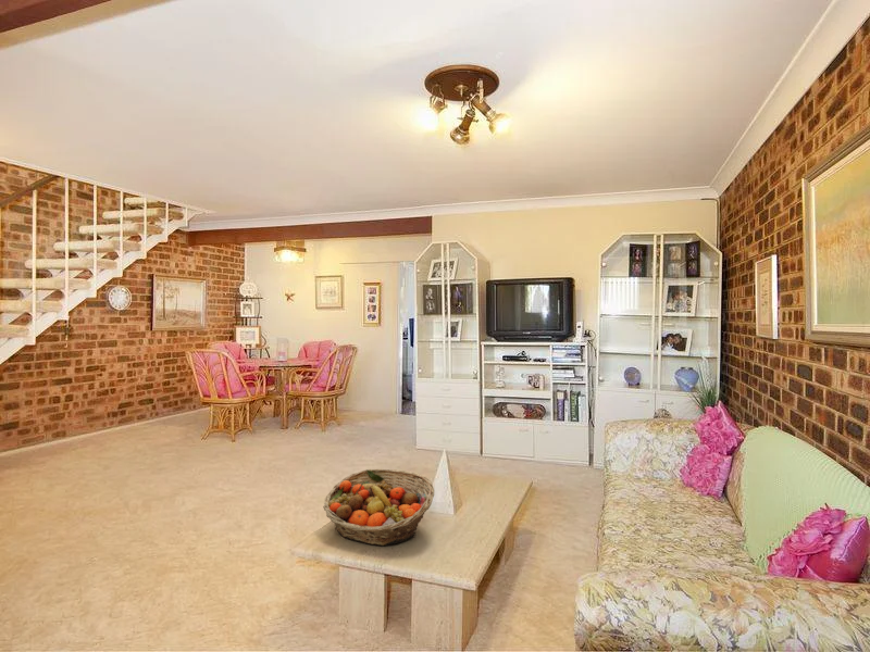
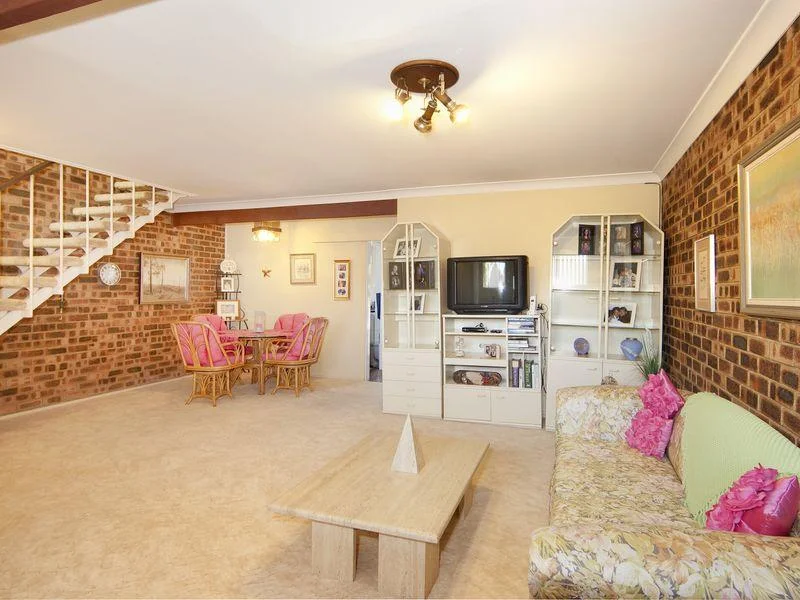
- fruit basket [322,468,435,547]
